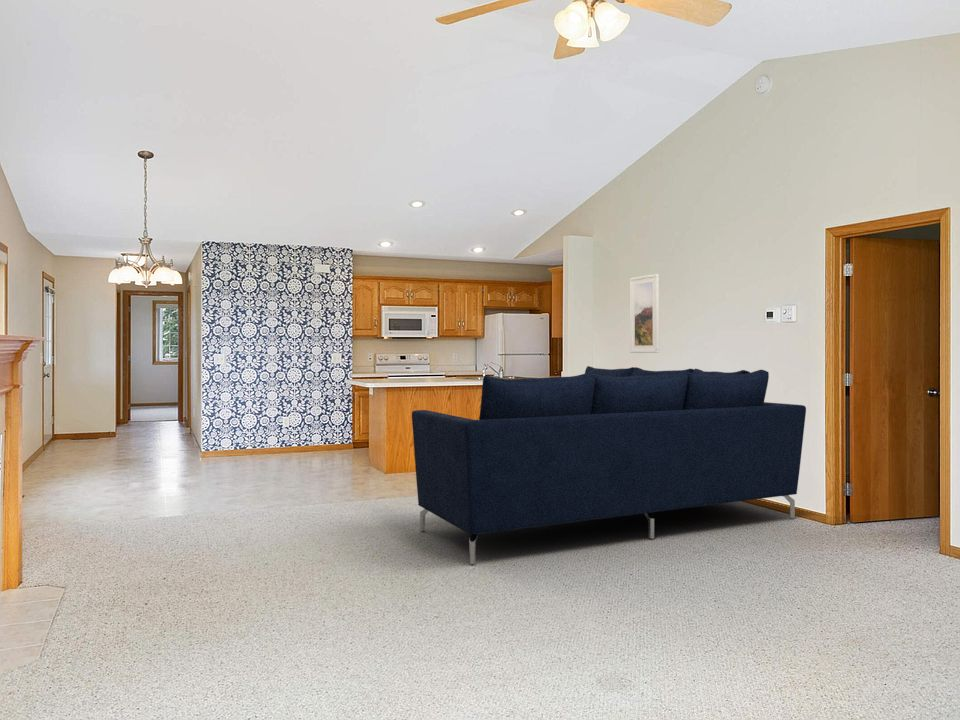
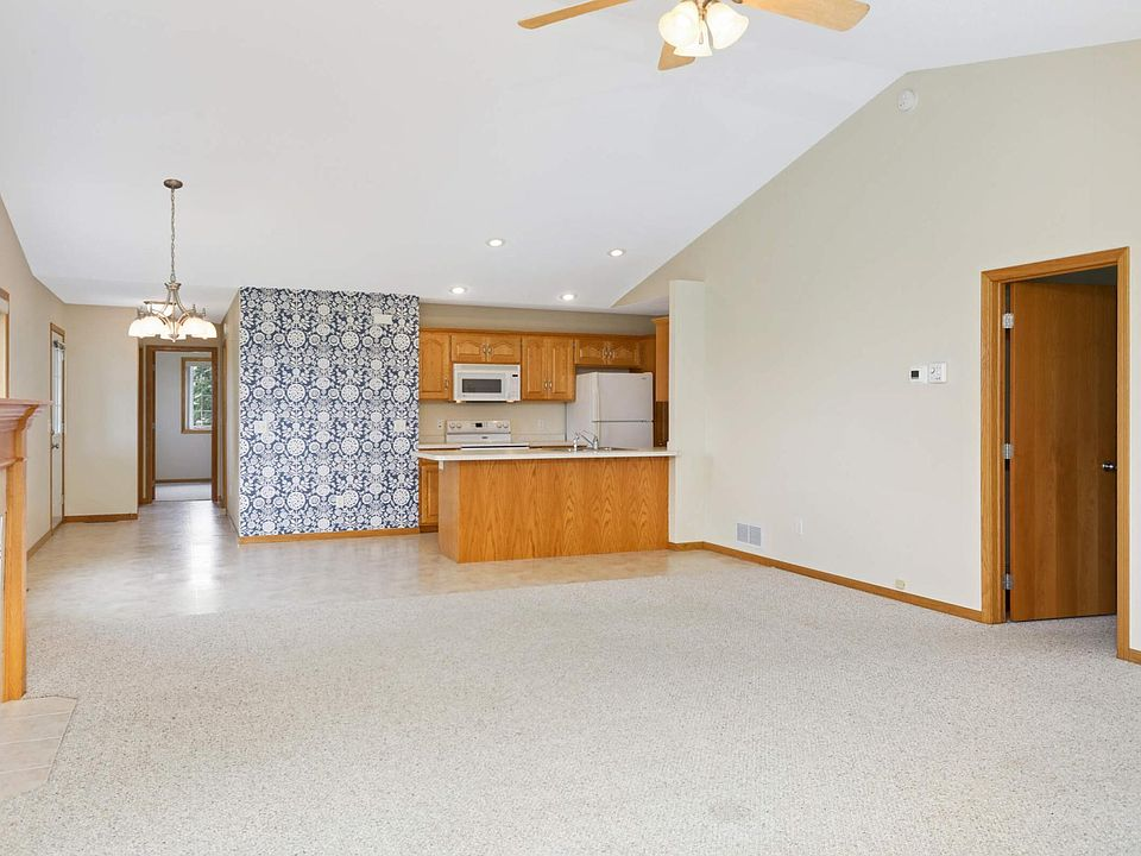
- sofa [411,365,807,565]
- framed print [629,273,660,354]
